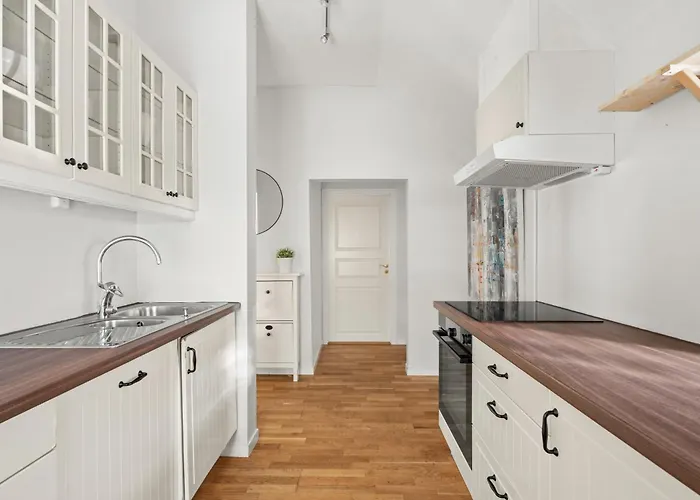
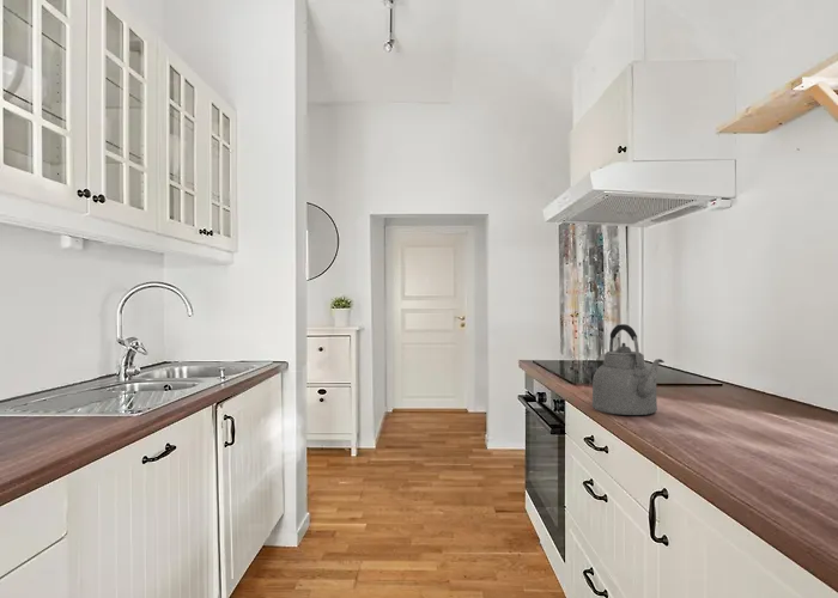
+ kettle [591,323,666,416]
